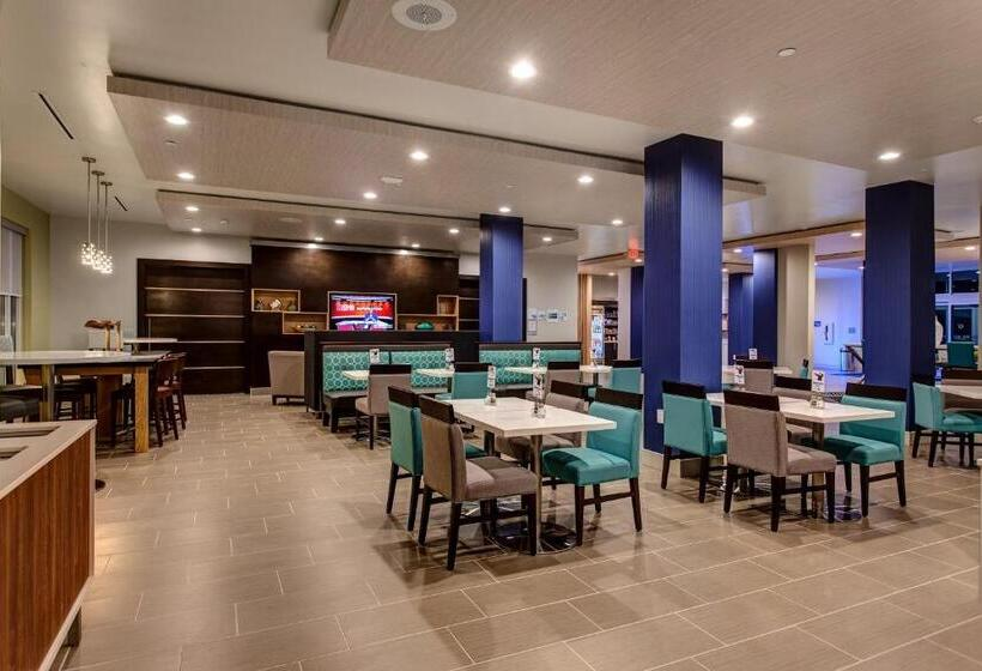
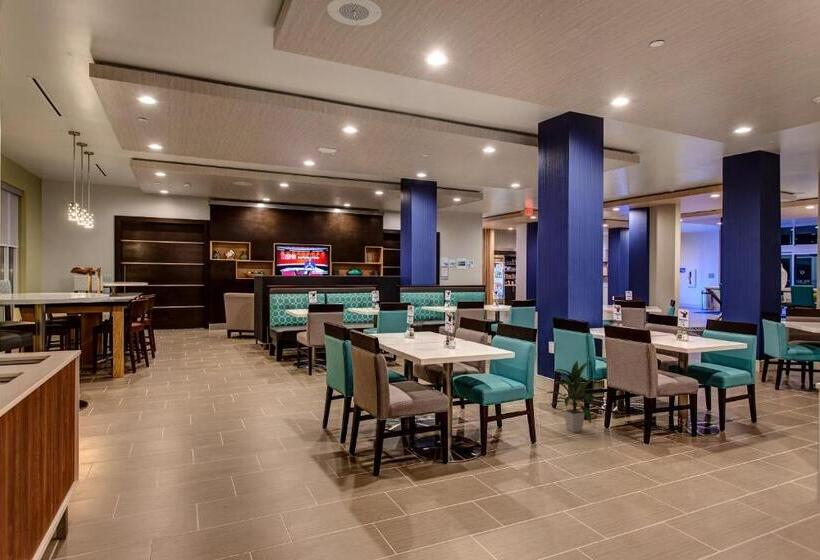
+ indoor plant [543,360,602,433]
